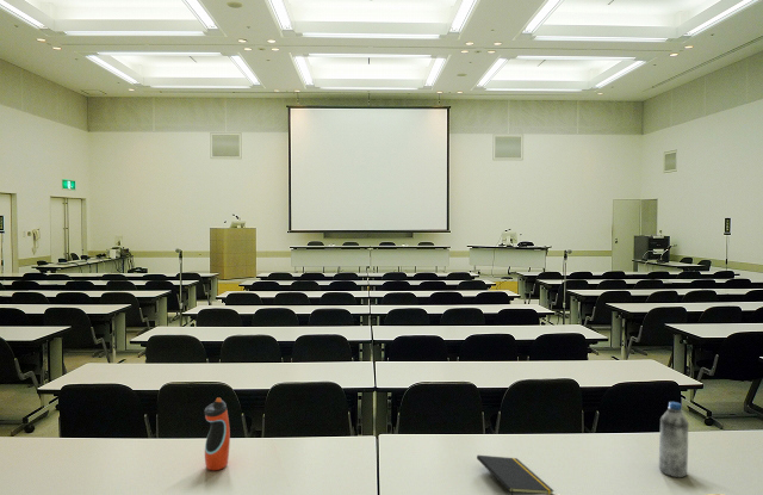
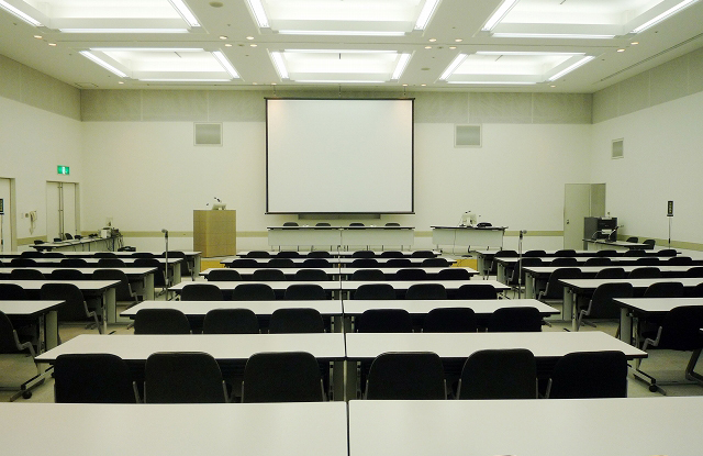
- water bottle [204,397,231,471]
- notepad [476,454,556,495]
- water bottle [658,401,690,478]
